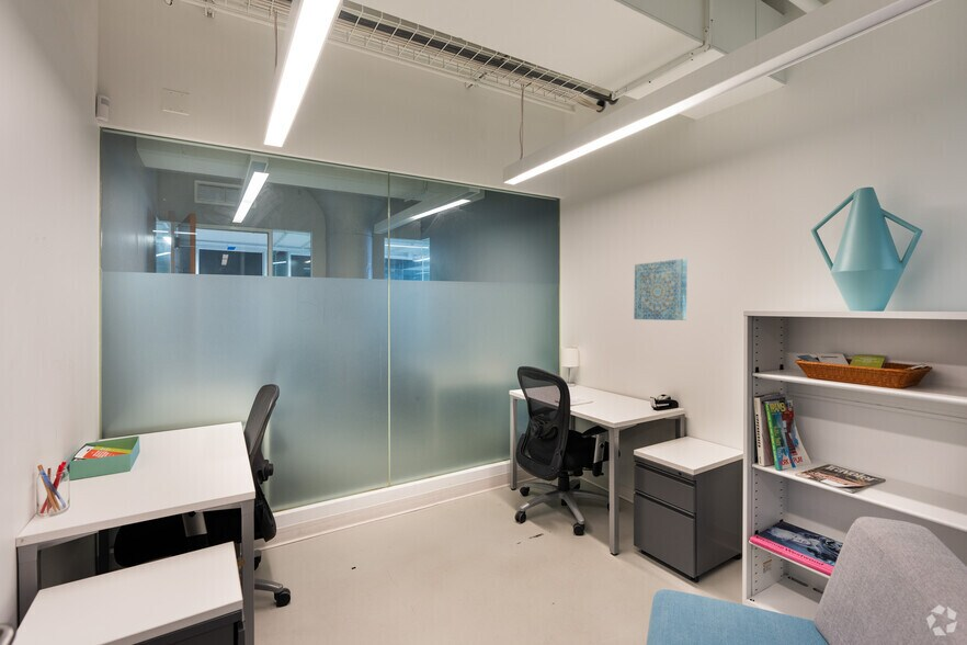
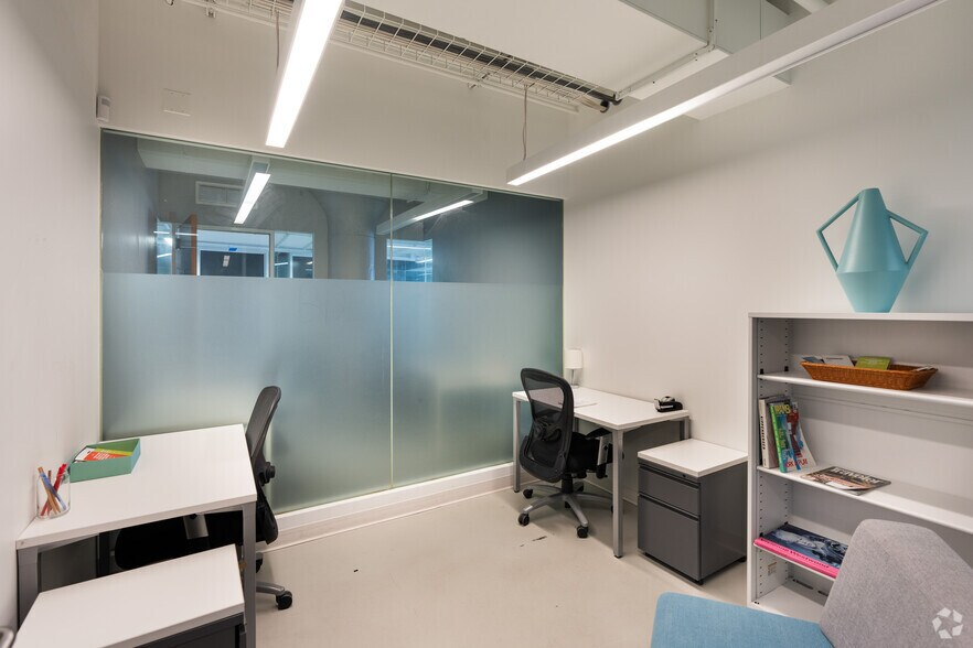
- wall art [633,258,689,321]
